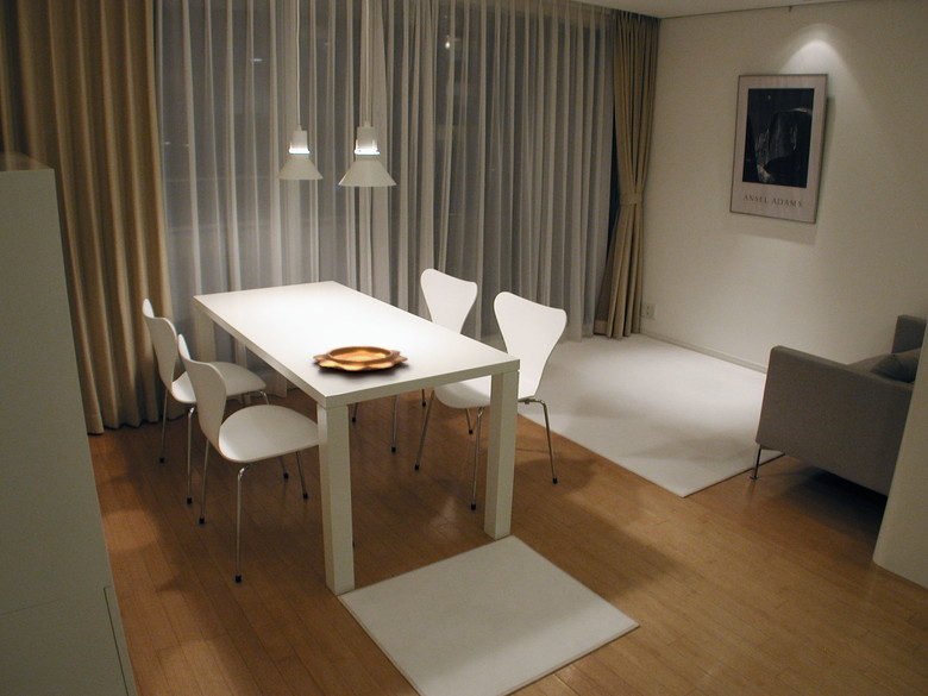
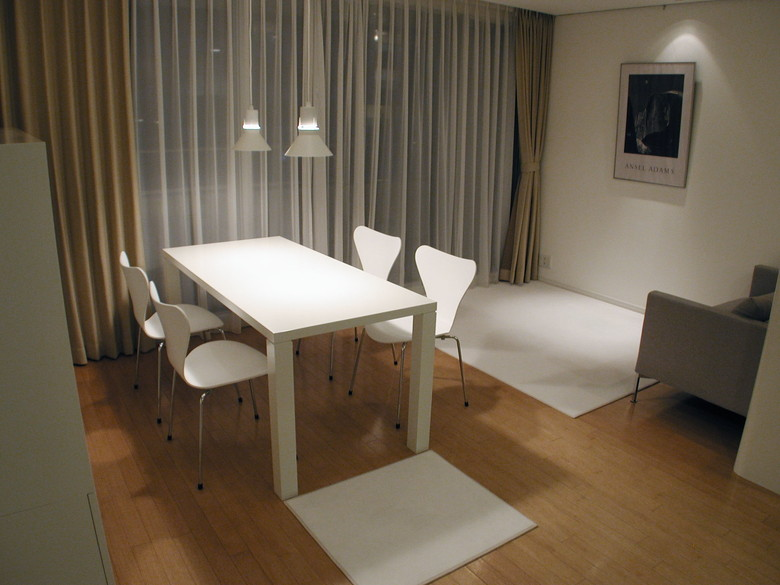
- decorative bowl [312,345,409,372]
